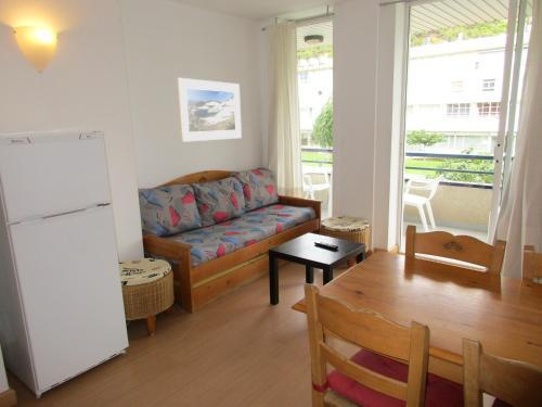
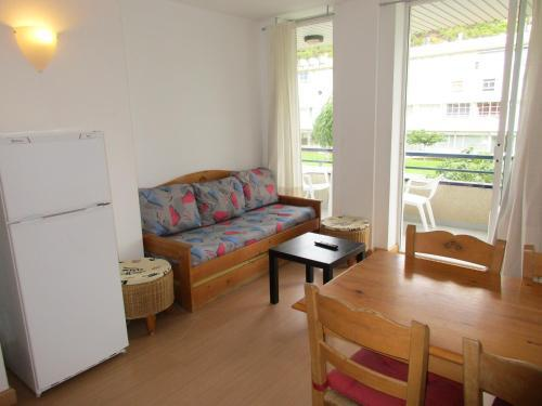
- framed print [176,77,243,143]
